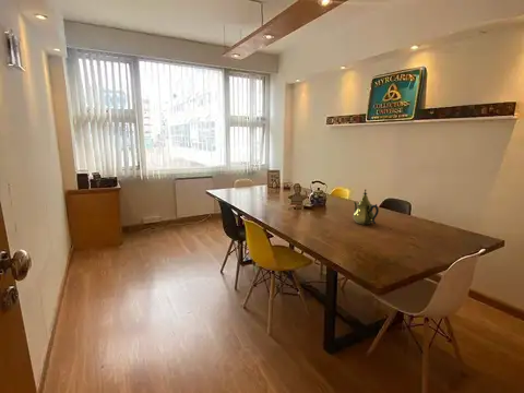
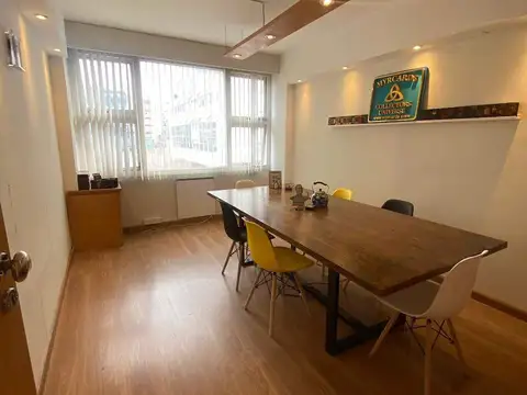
- teapot [352,189,380,226]
